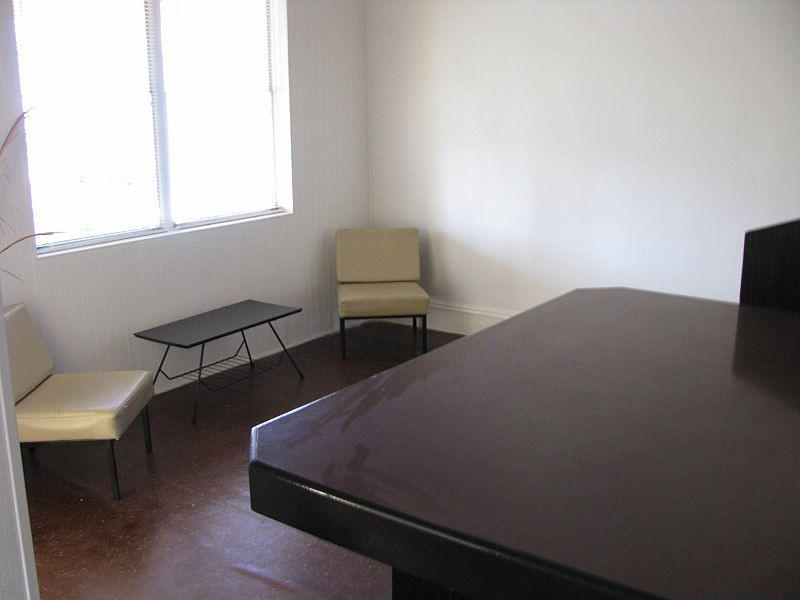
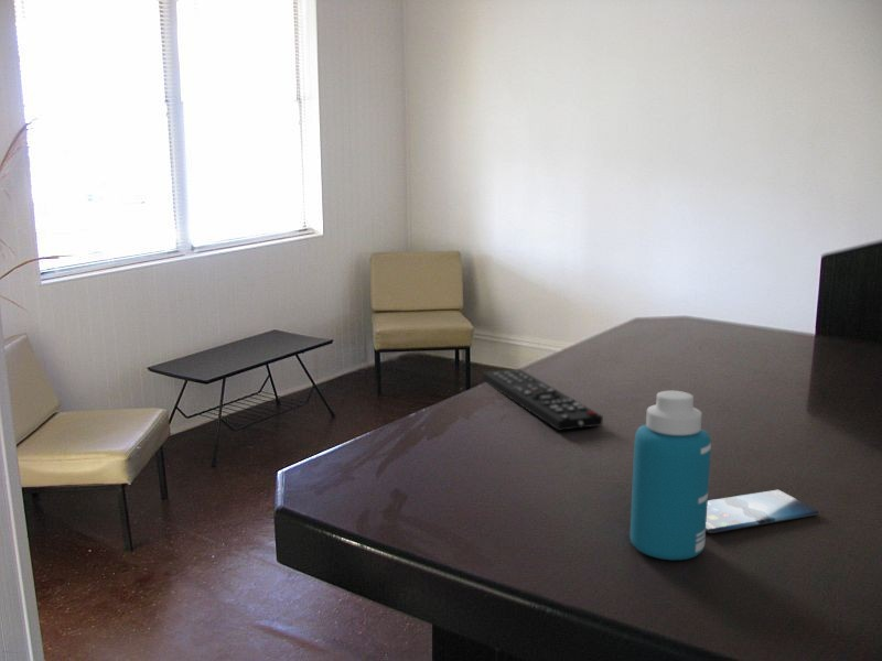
+ bottle [628,390,712,561]
+ smartphone [706,488,820,534]
+ remote control [482,368,604,432]
